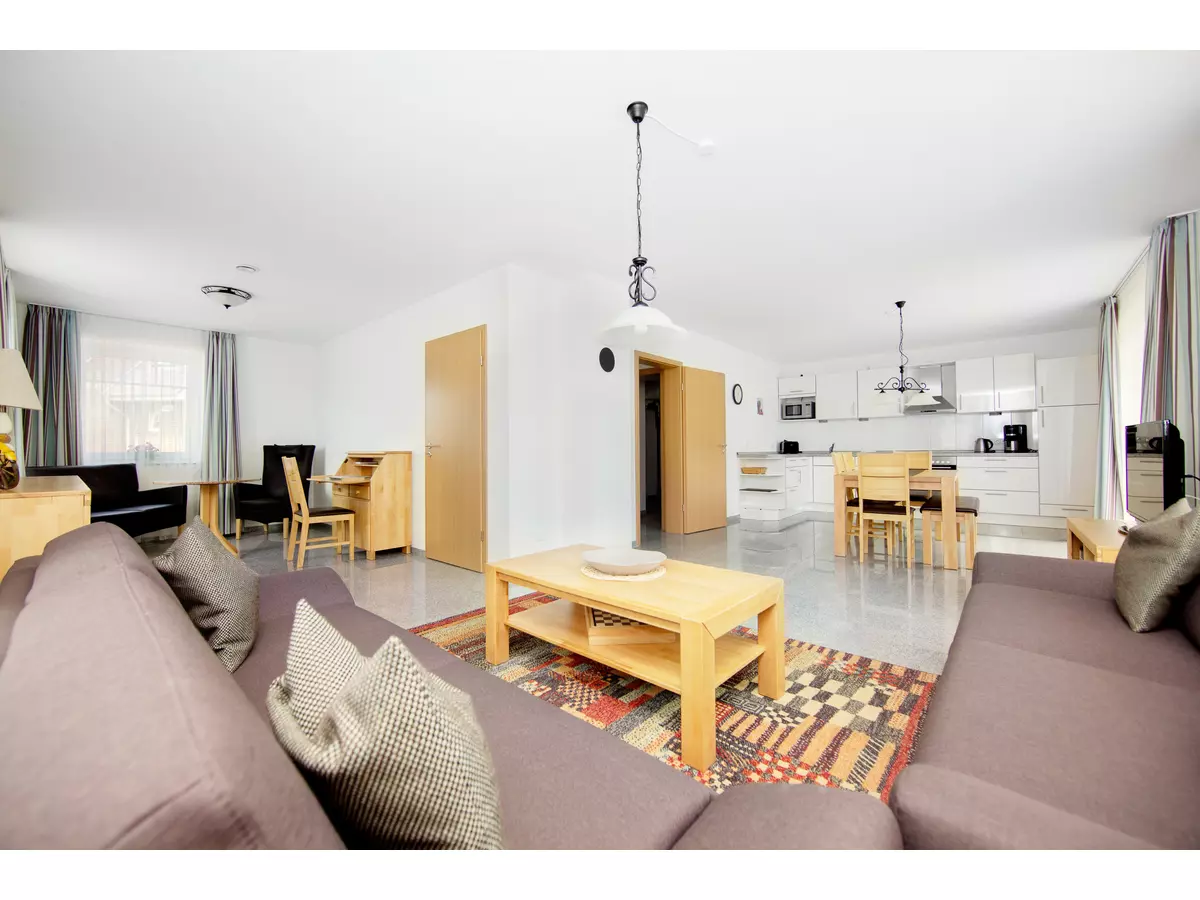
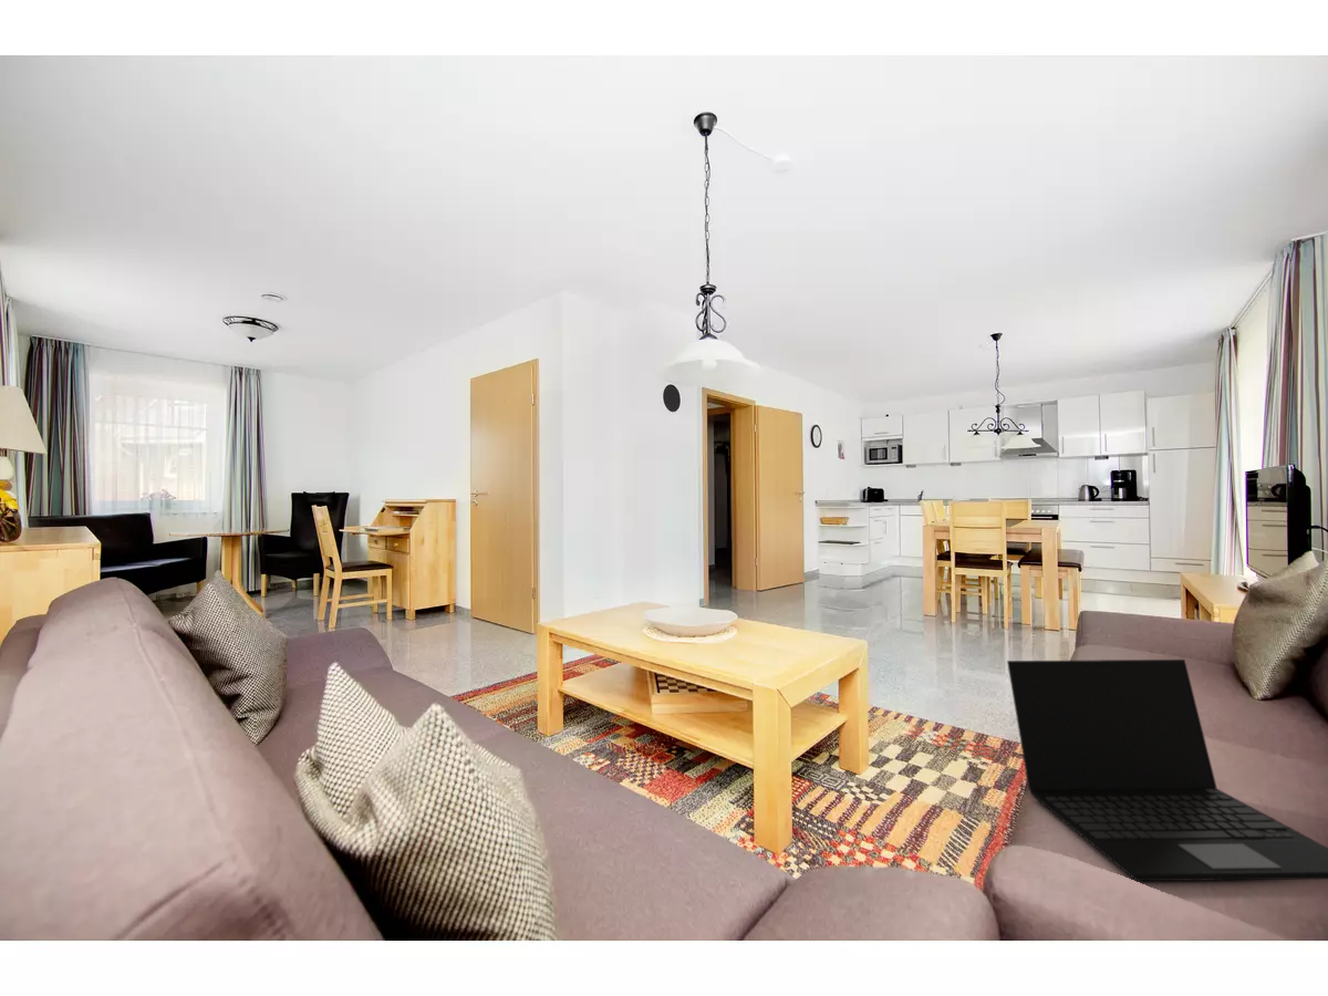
+ laptop [1006,658,1328,882]
